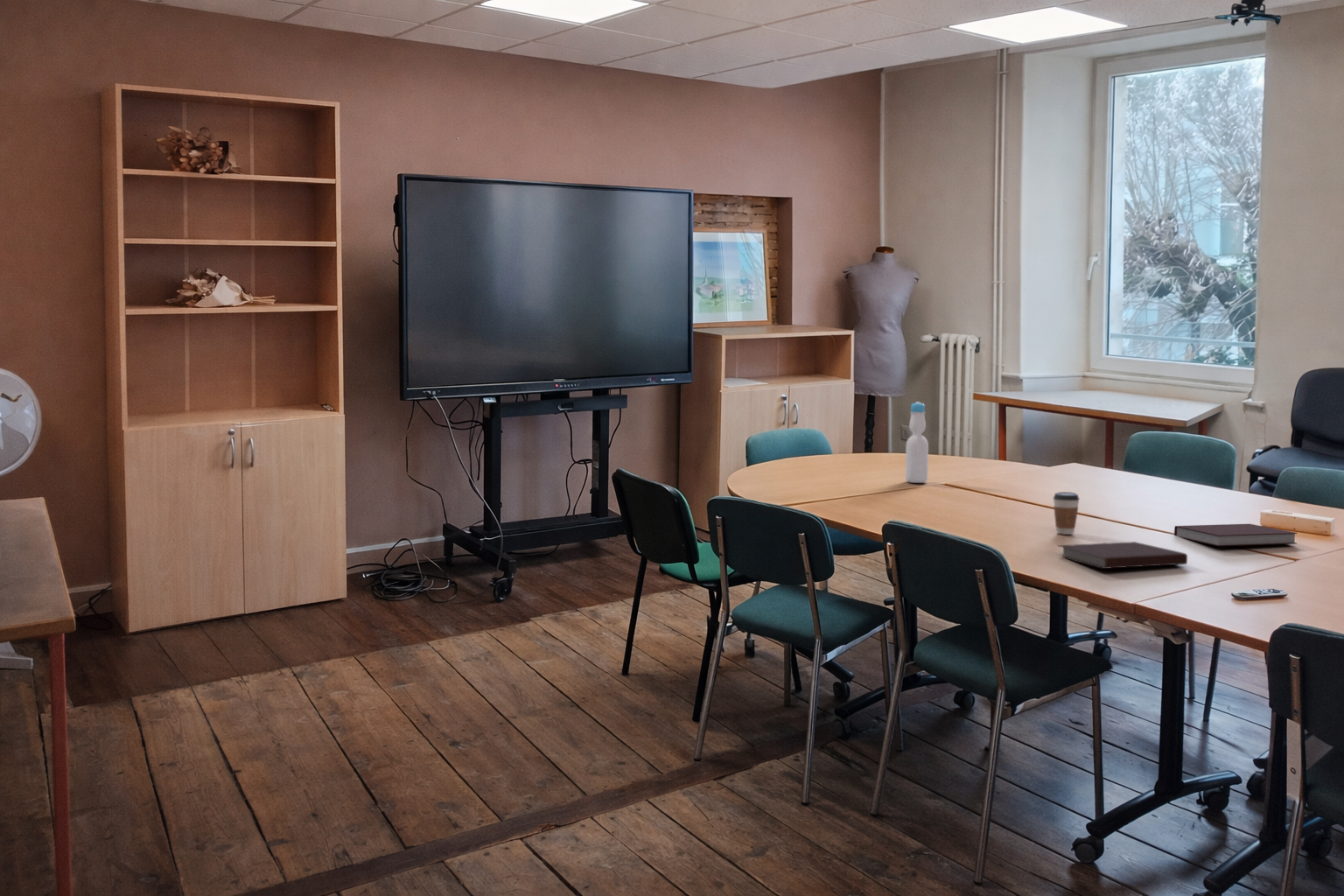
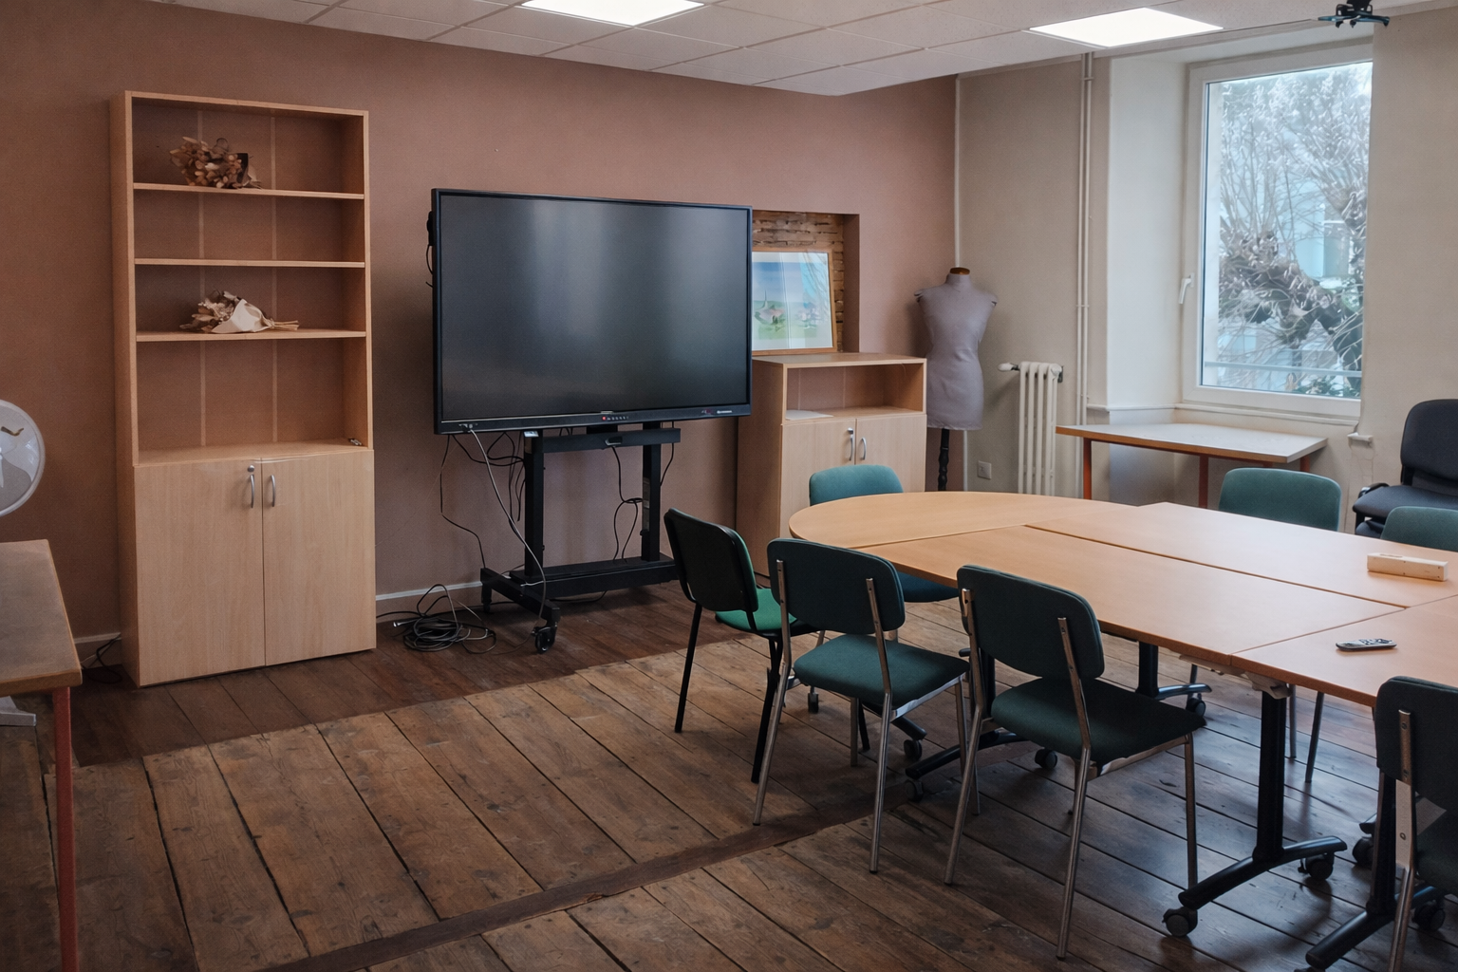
- notebook [1056,541,1188,570]
- coffee cup [1053,491,1081,535]
- notebook [1173,523,1299,547]
- bottle [905,401,929,484]
